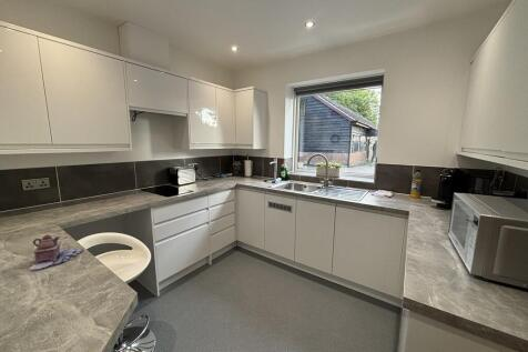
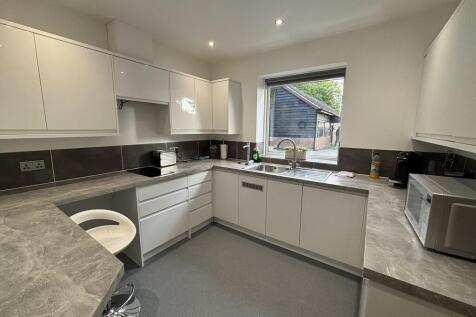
- teapot [29,234,84,270]
